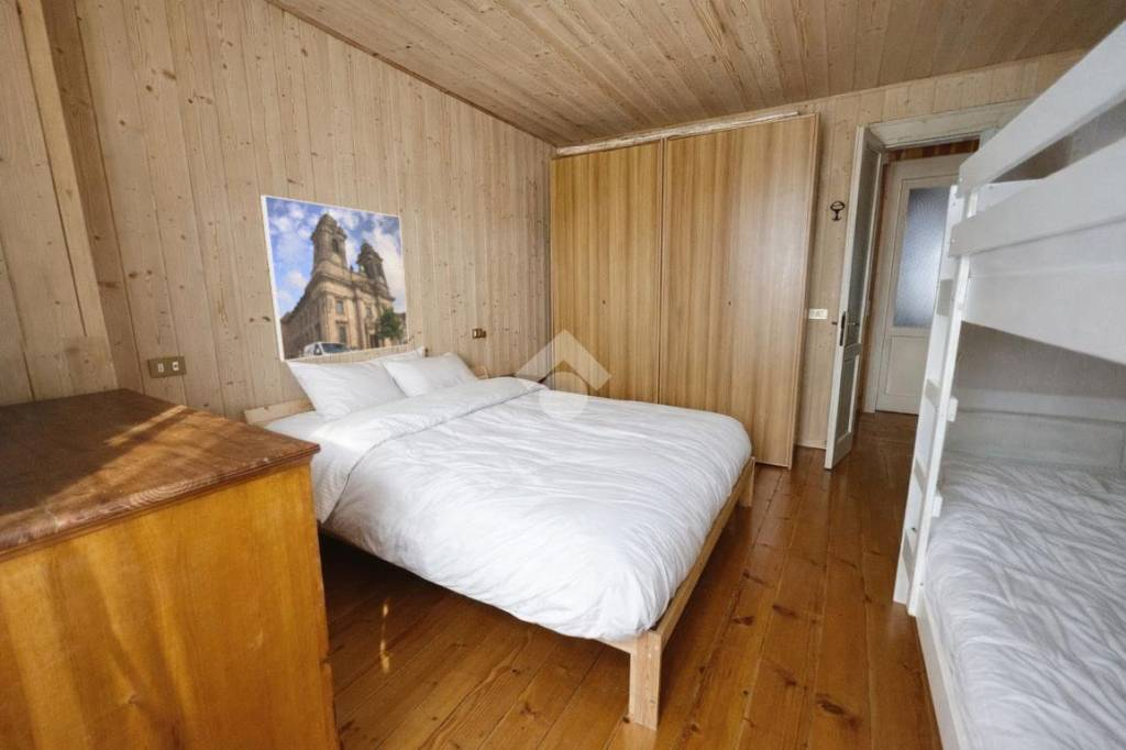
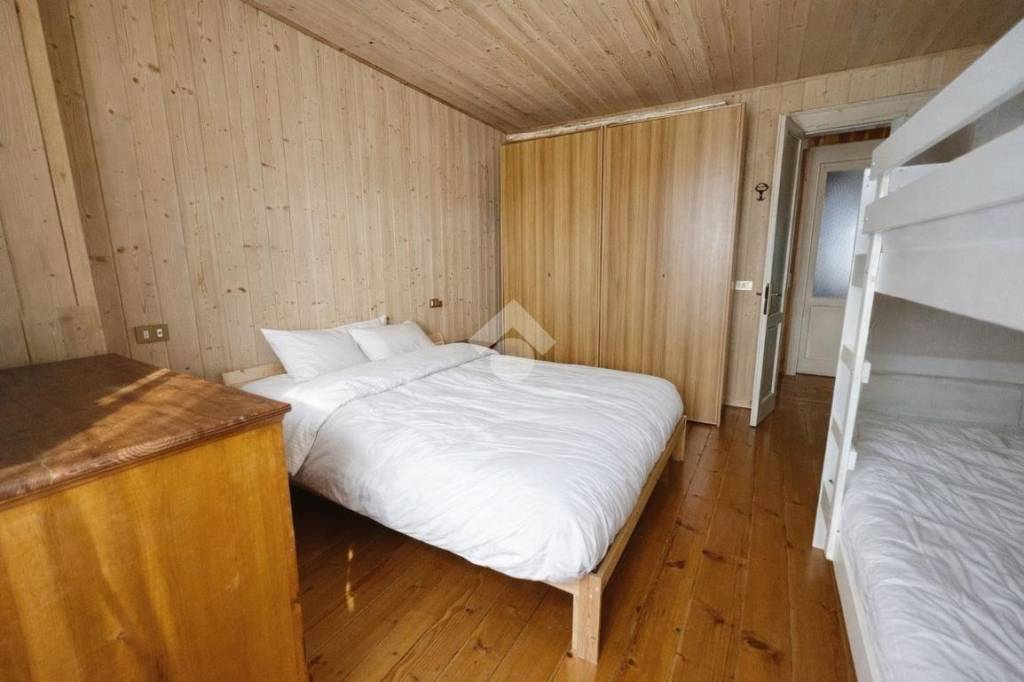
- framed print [260,194,410,363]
